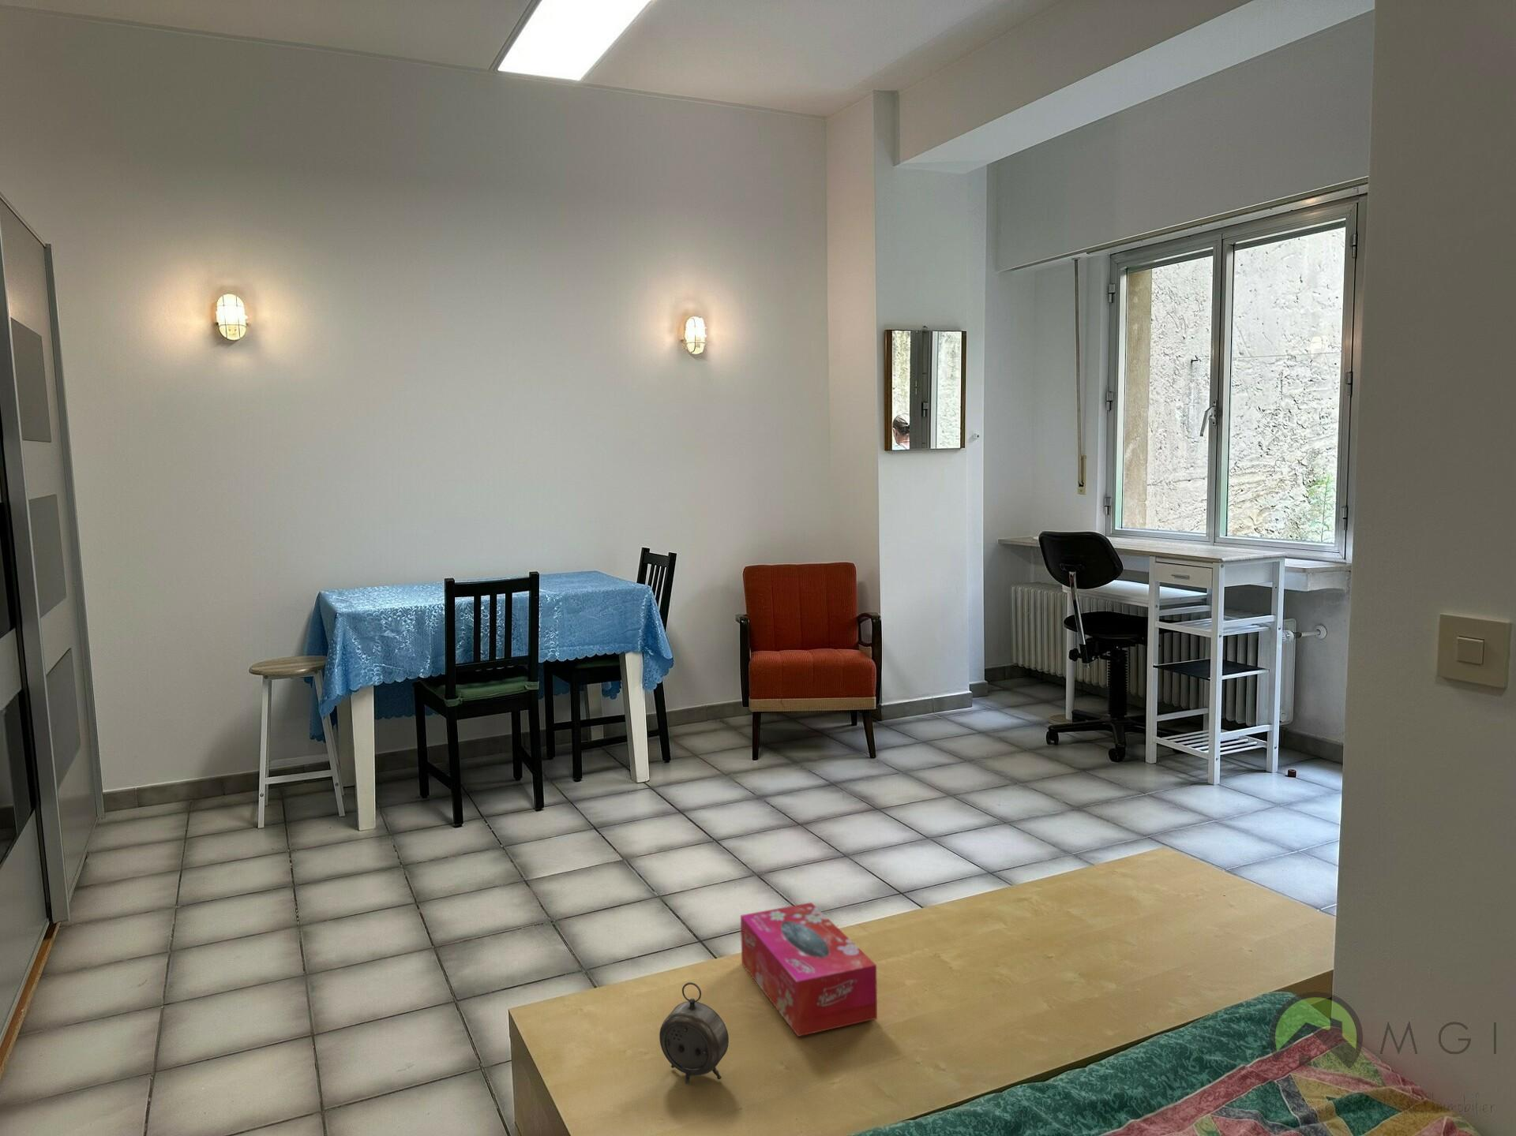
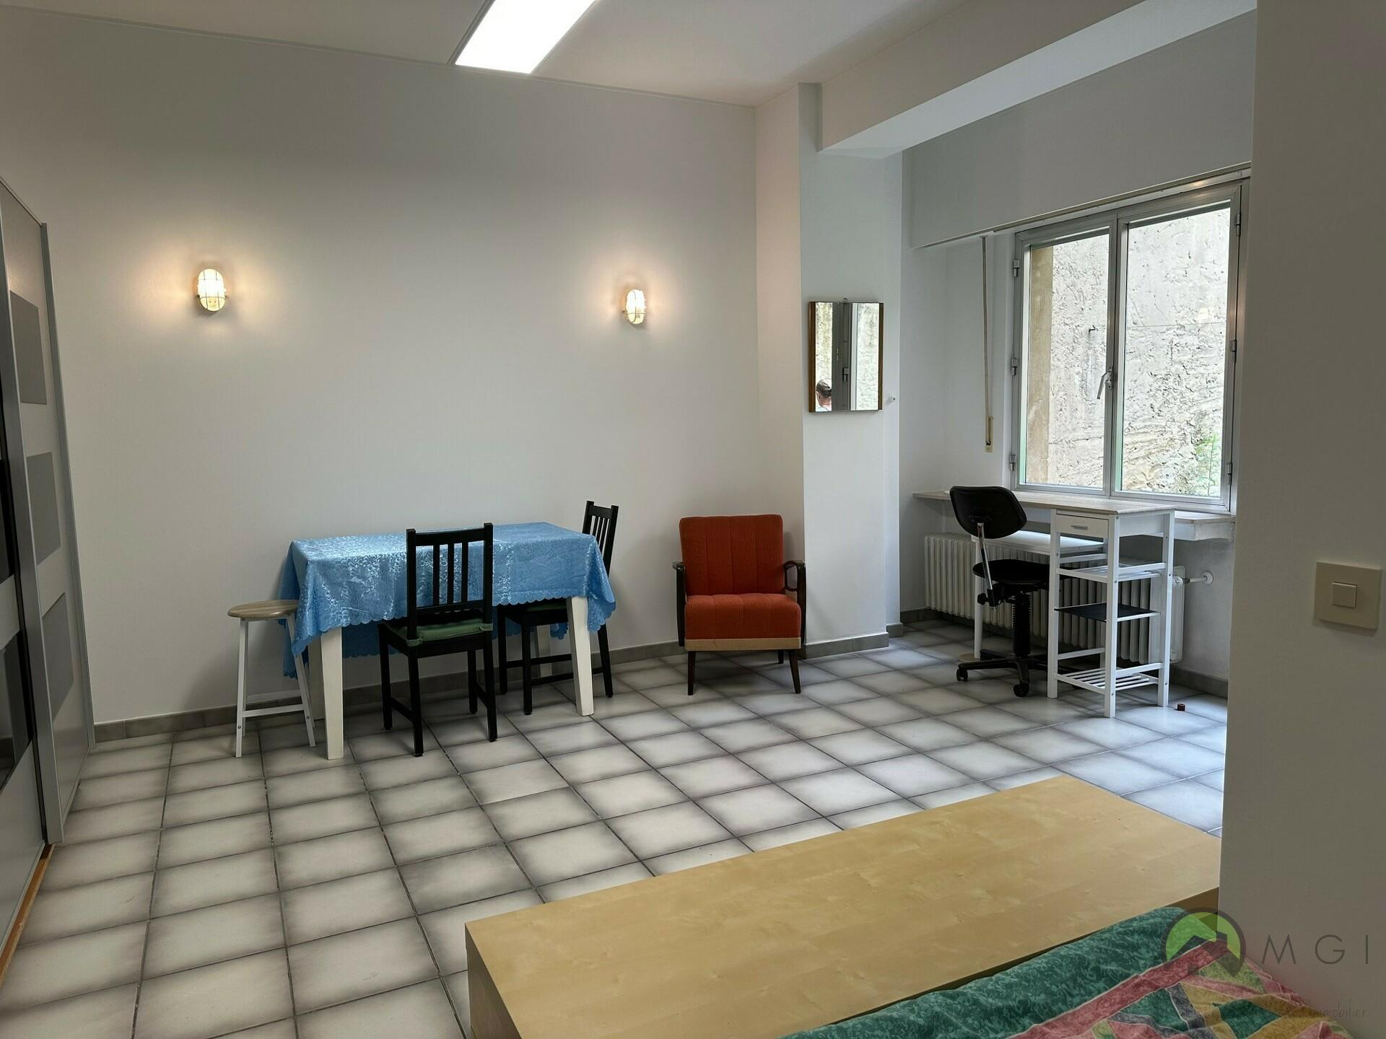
- tissue box [740,902,879,1037]
- alarm clock [659,981,729,1085]
